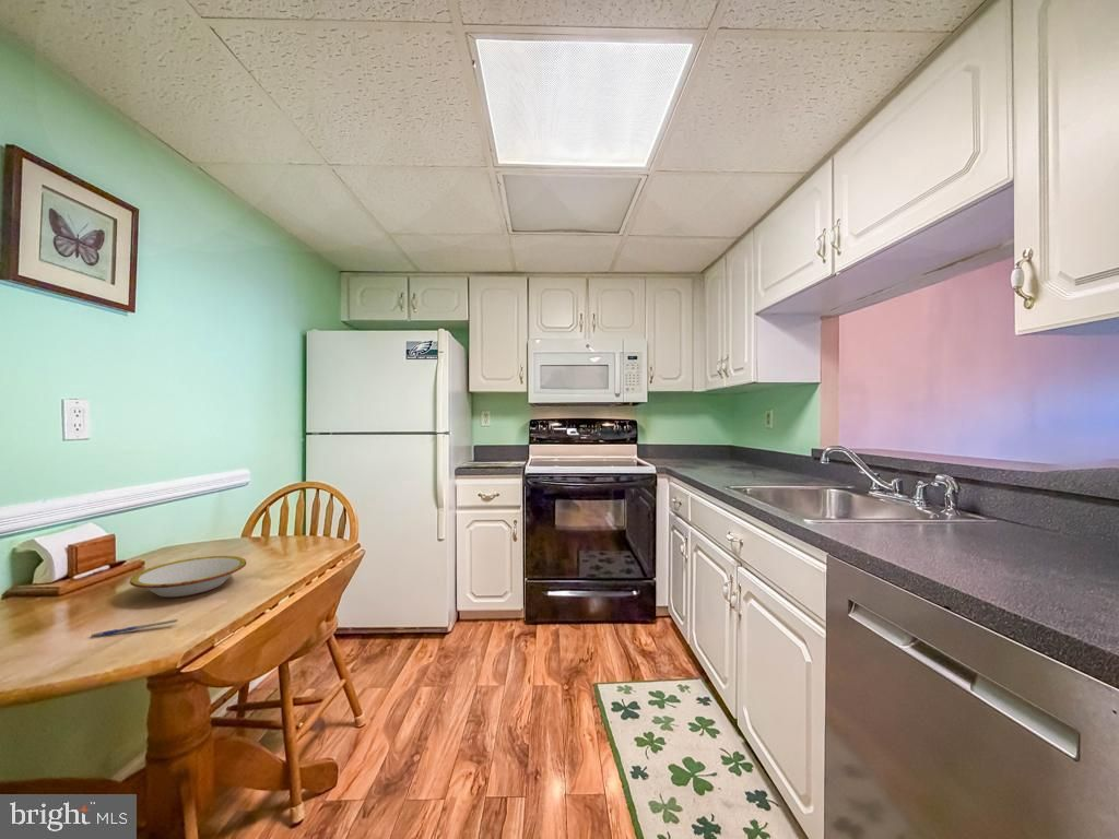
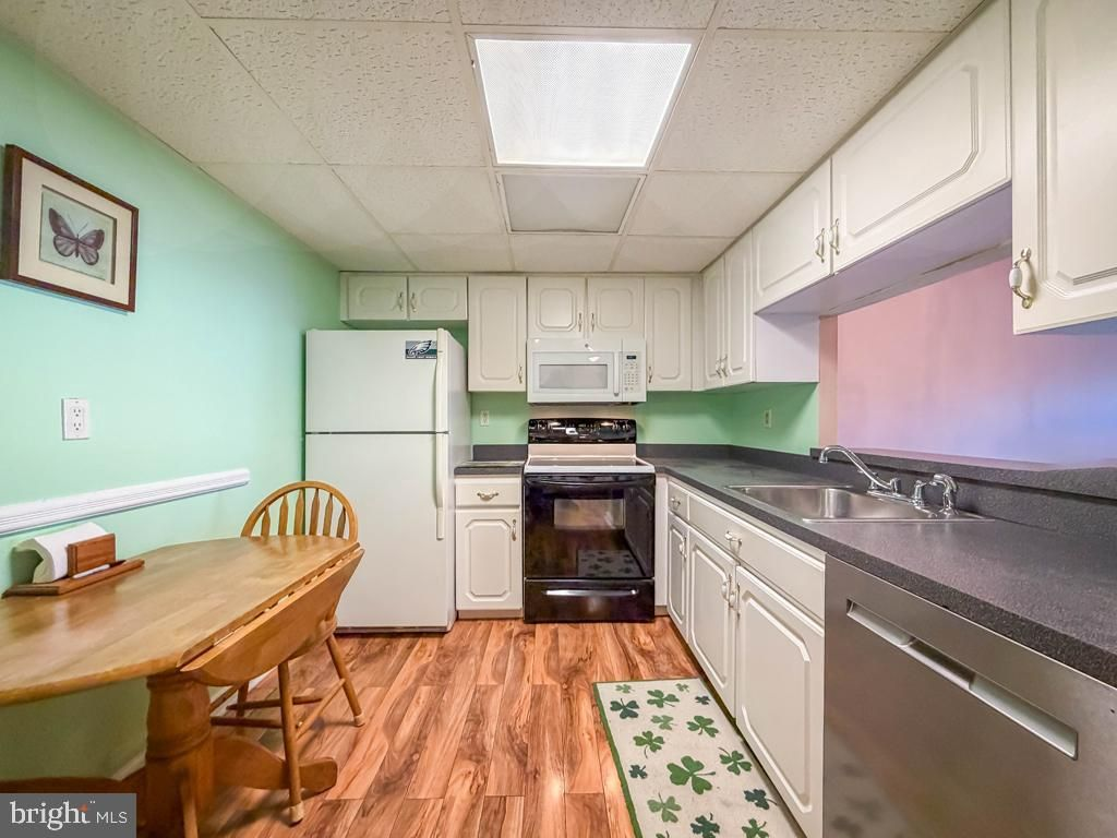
- pen [90,618,180,639]
- bowl [129,555,247,599]
